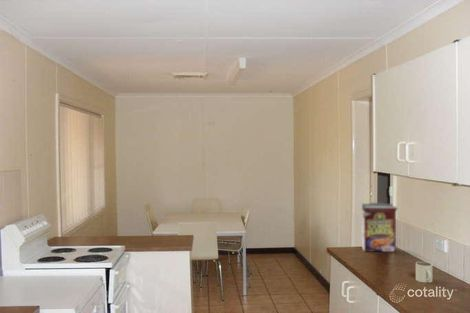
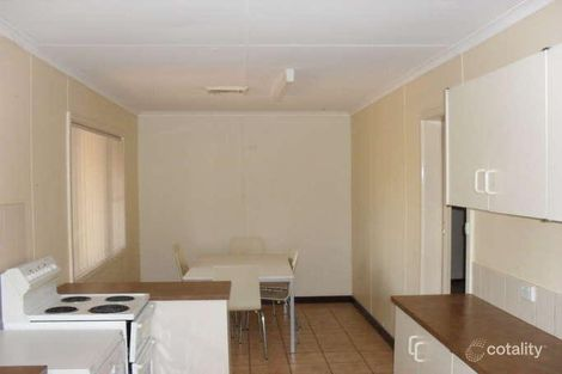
- mug [415,261,433,284]
- cereal box [359,202,399,253]
